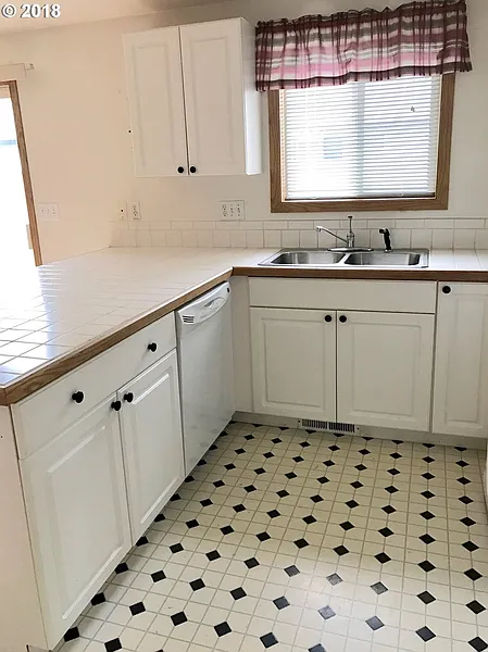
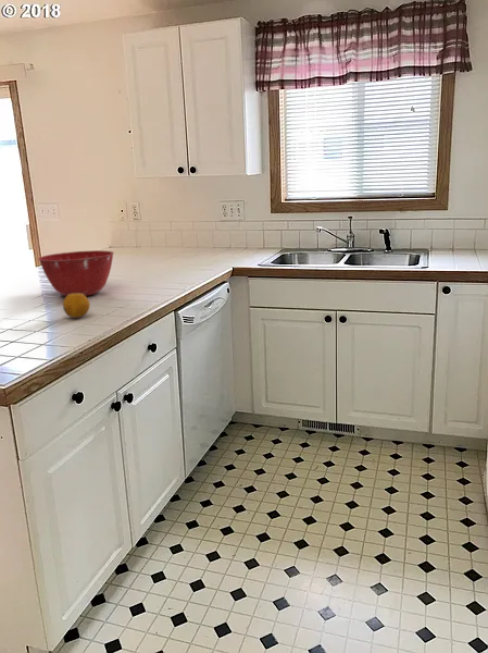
+ mixing bowl [37,249,115,297]
+ fruit [62,294,90,319]
